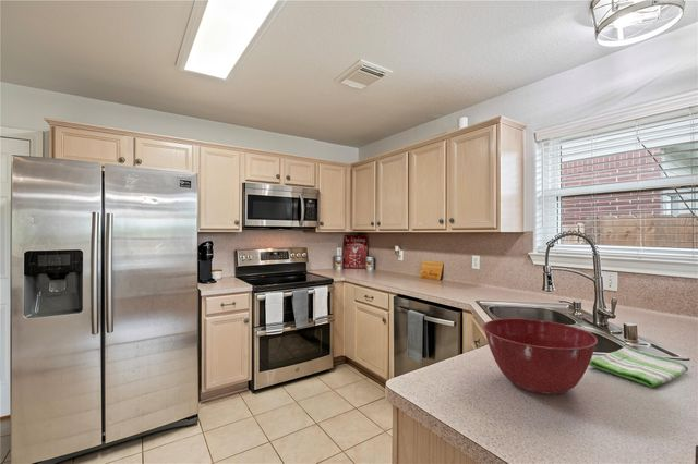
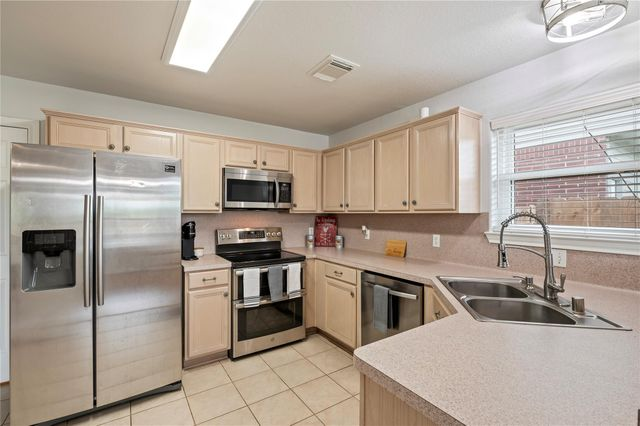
- dish towel [589,345,689,388]
- mixing bowl [482,318,599,395]
